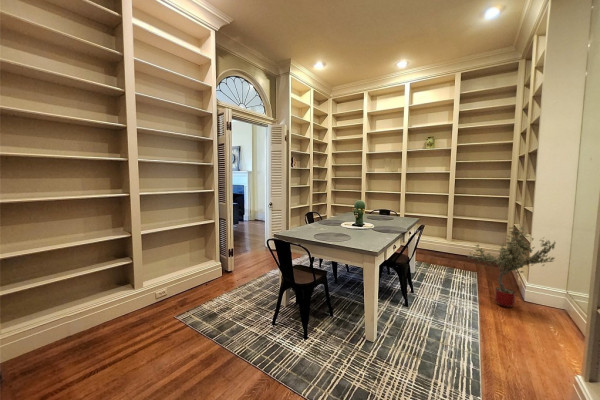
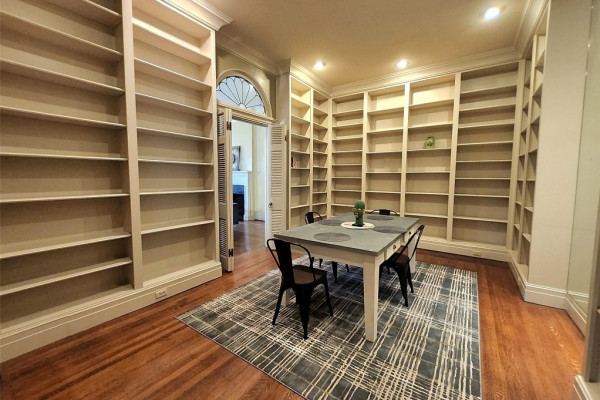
- potted tree [467,225,557,308]
